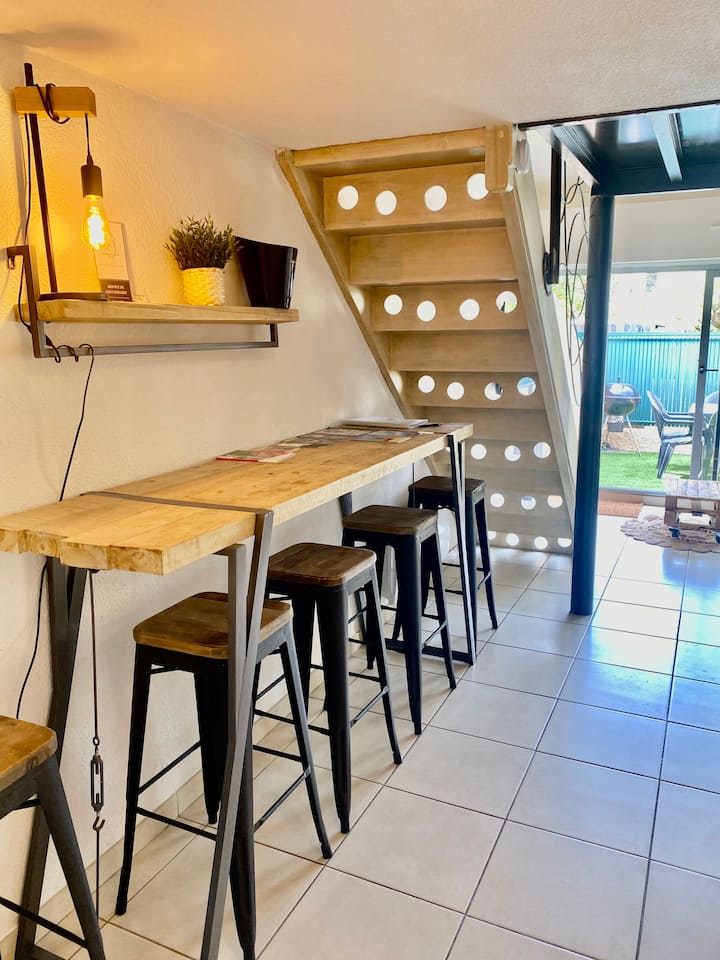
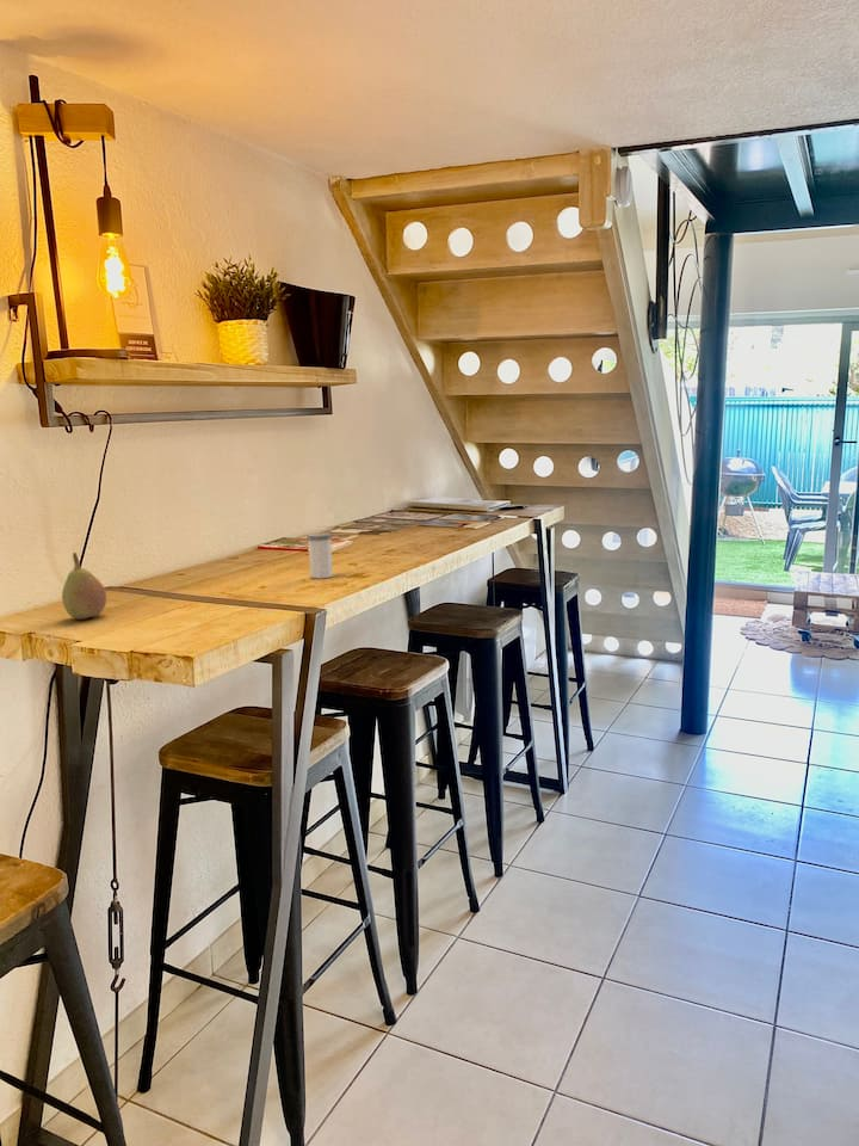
+ fruit [61,552,107,621]
+ salt shaker [305,532,334,579]
